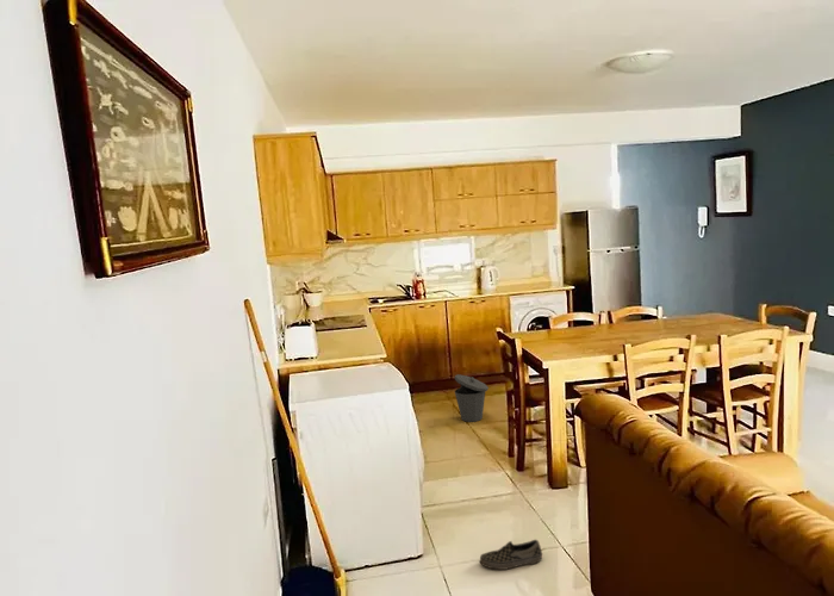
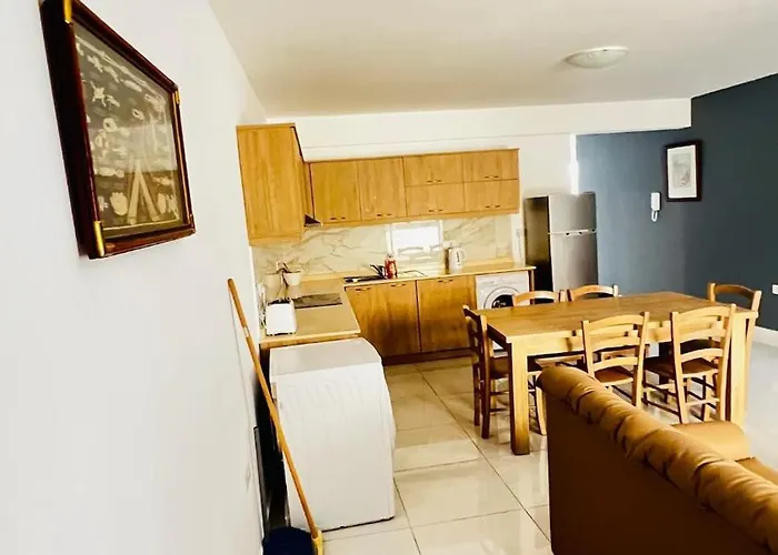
- shoe [478,539,543,571]
- trash can [454,373,490,423]
